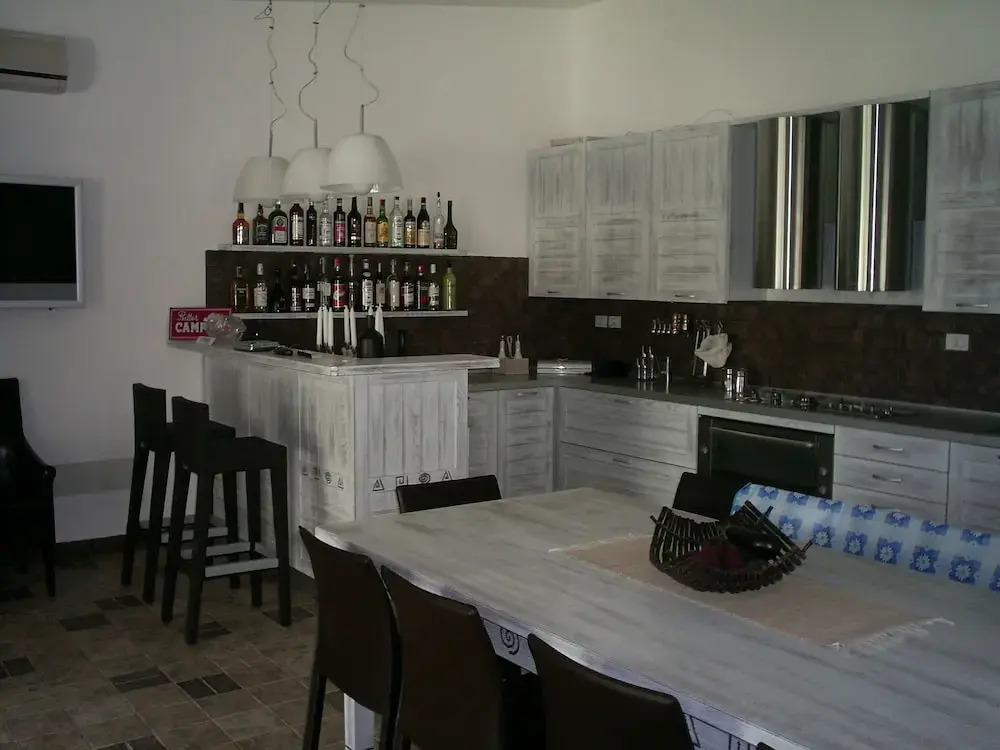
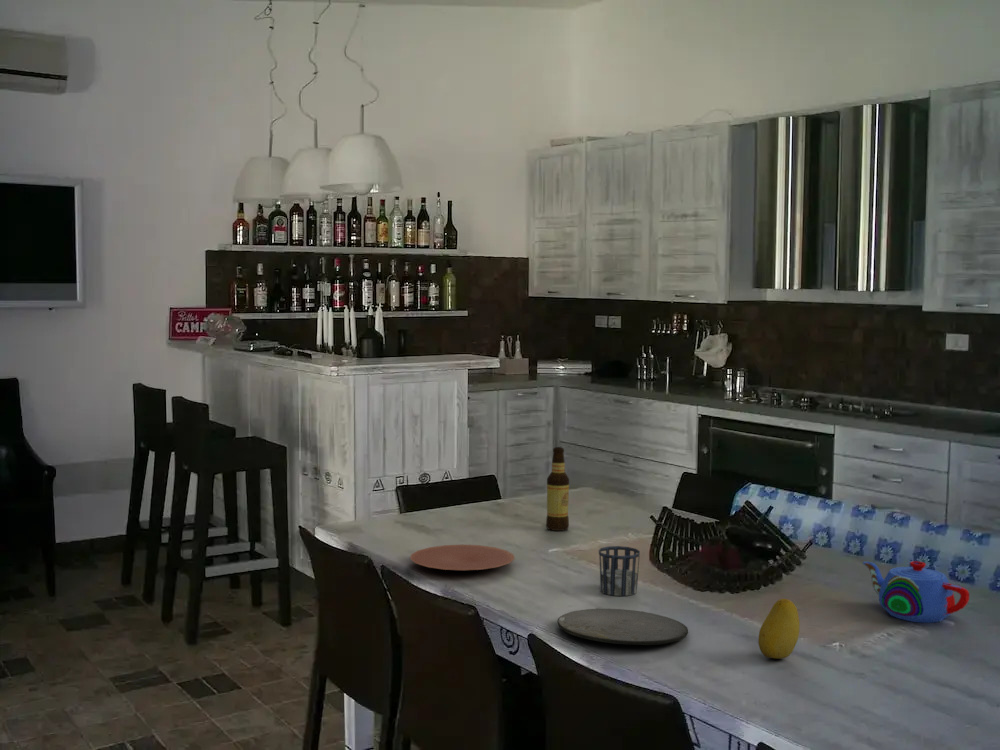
+ cup [598,545,641,597]
+ plate [557,608,689,646]
+ plate [409,544,516,571]
+ teapot [862,560,970,624]
+ bottle [545,446,570,532]
+ fruit [757,598,801,660]
